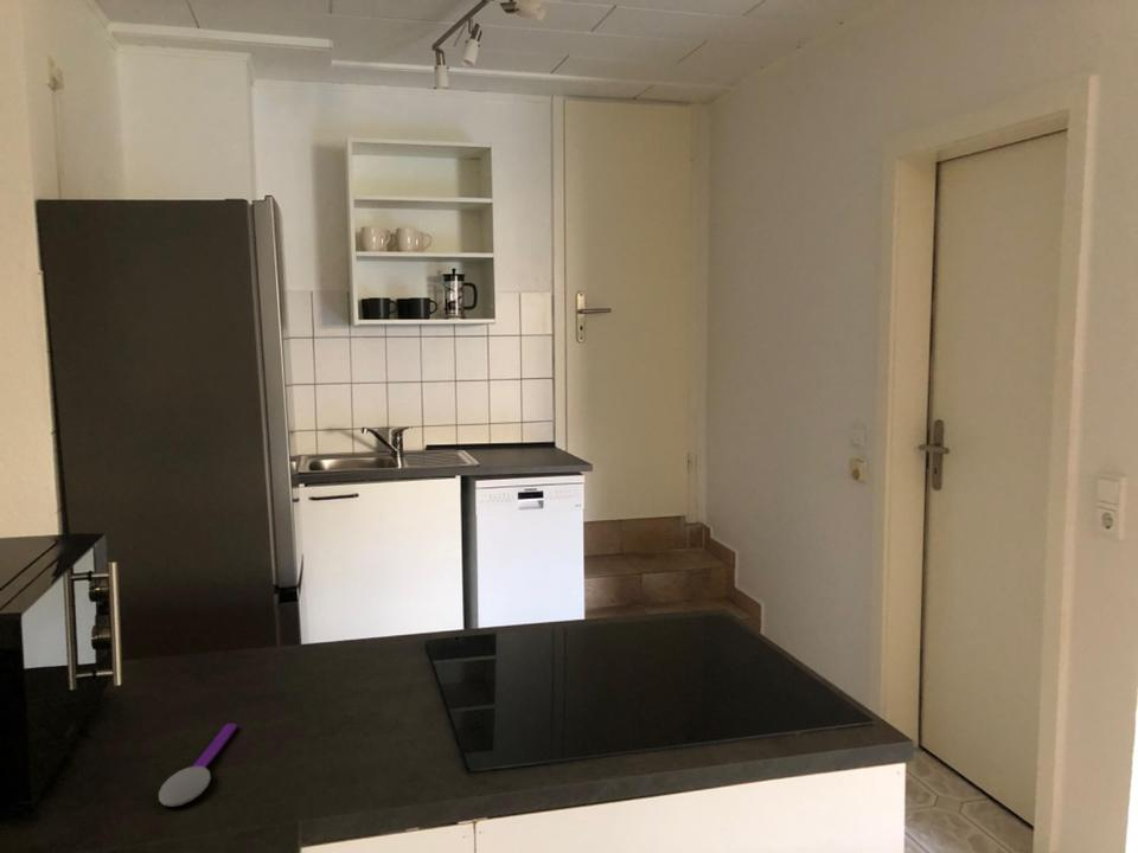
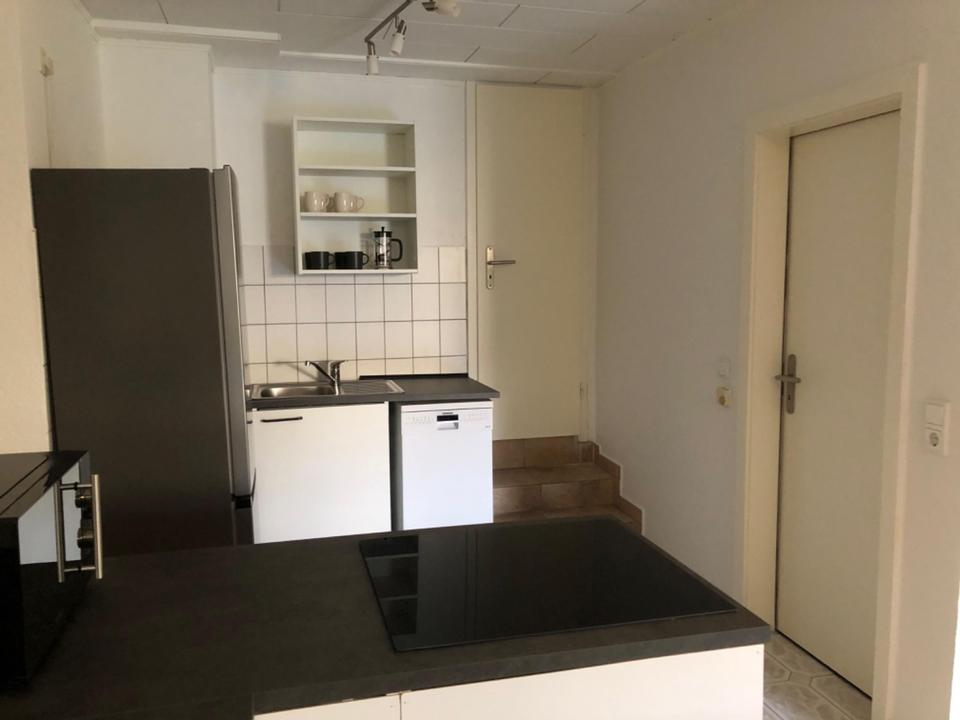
- spoon [158,723,237,808]
